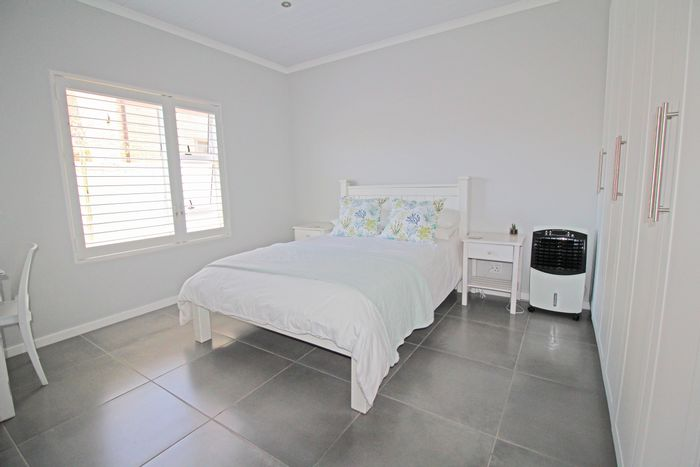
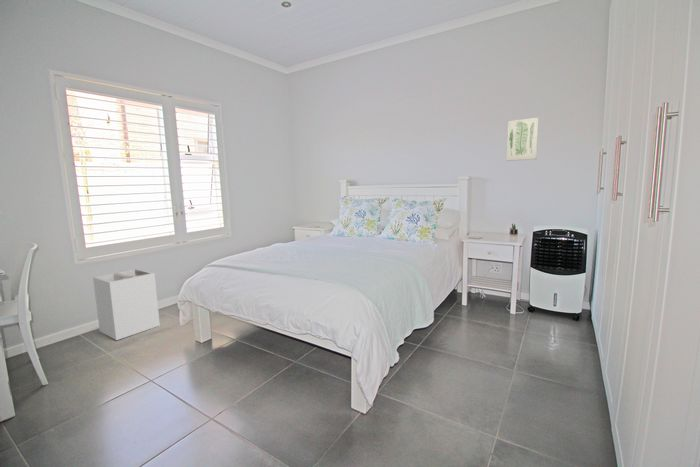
+ laundry hamper [92,268,161,341]
+ wall art [506,117,540,162]
